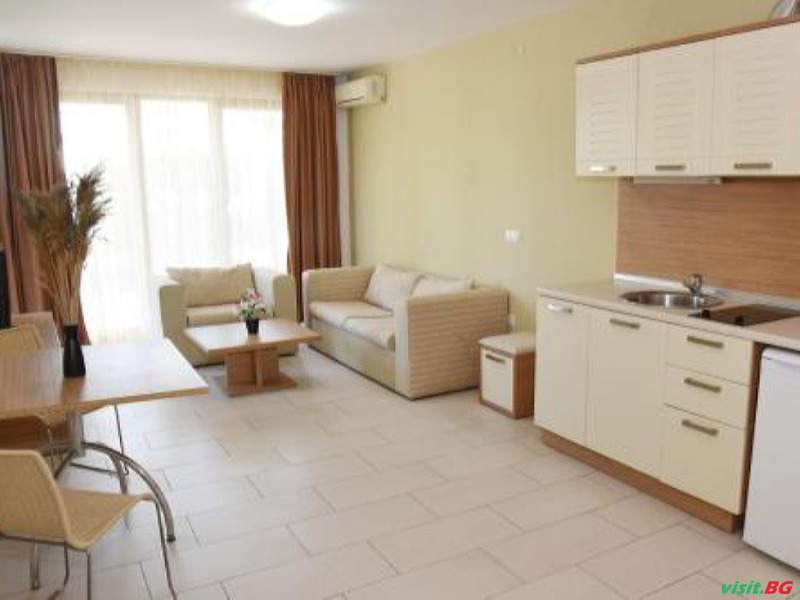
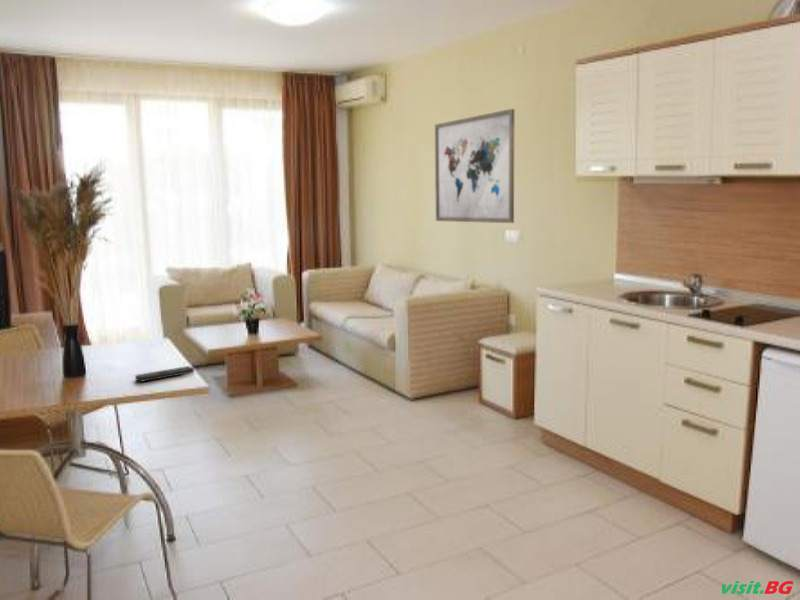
+ remote control [134,365,195,383]
+ wall art [434,108,515,224]
